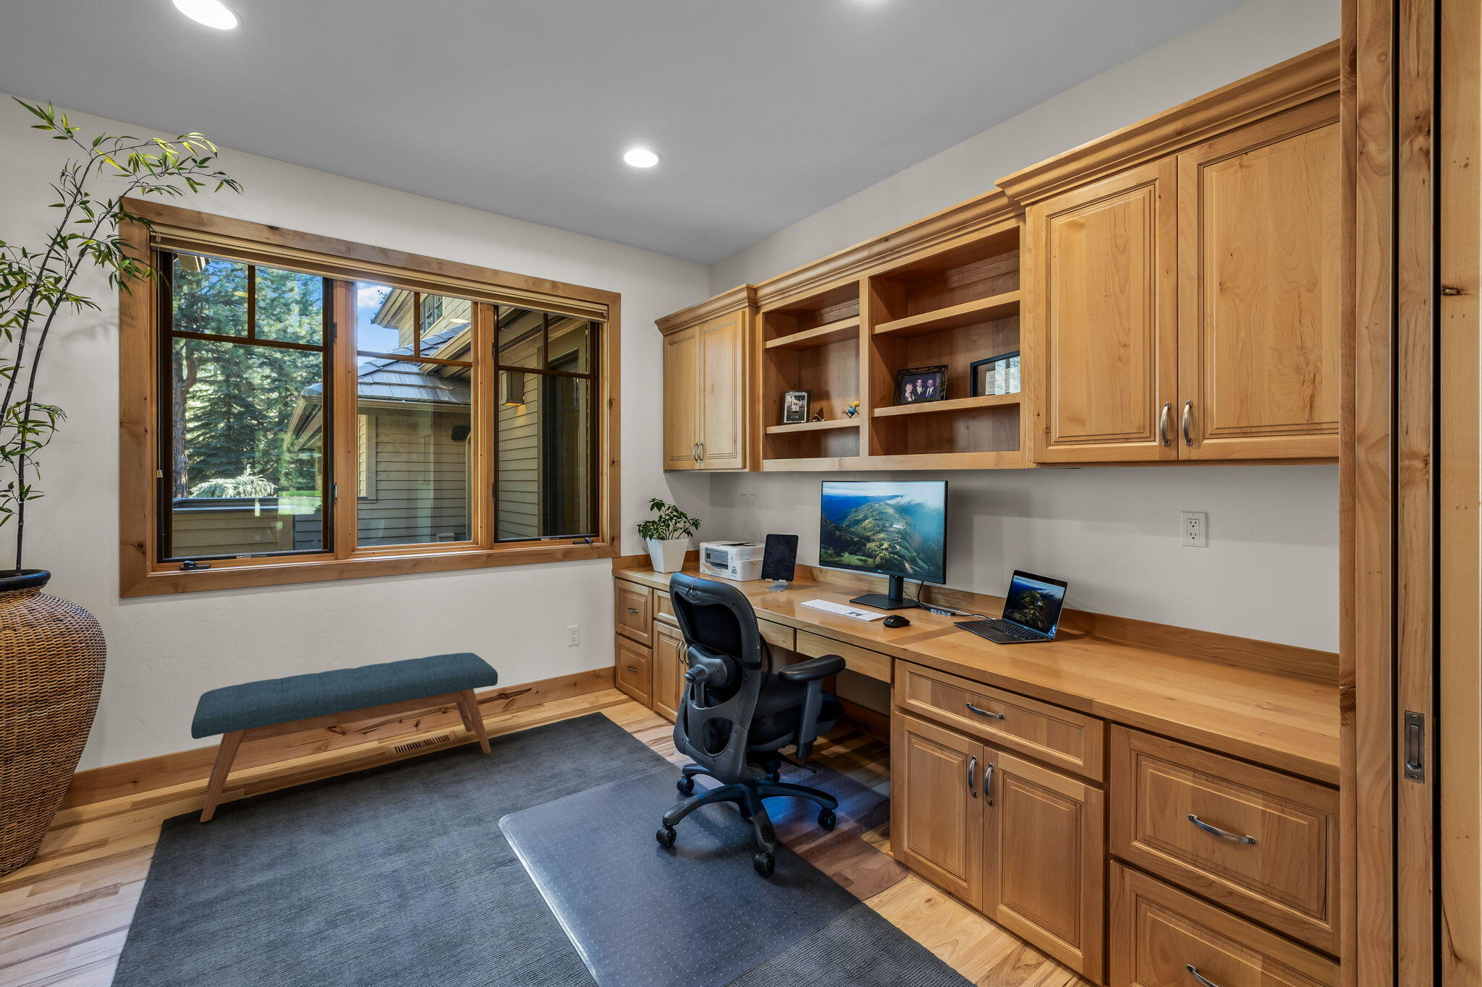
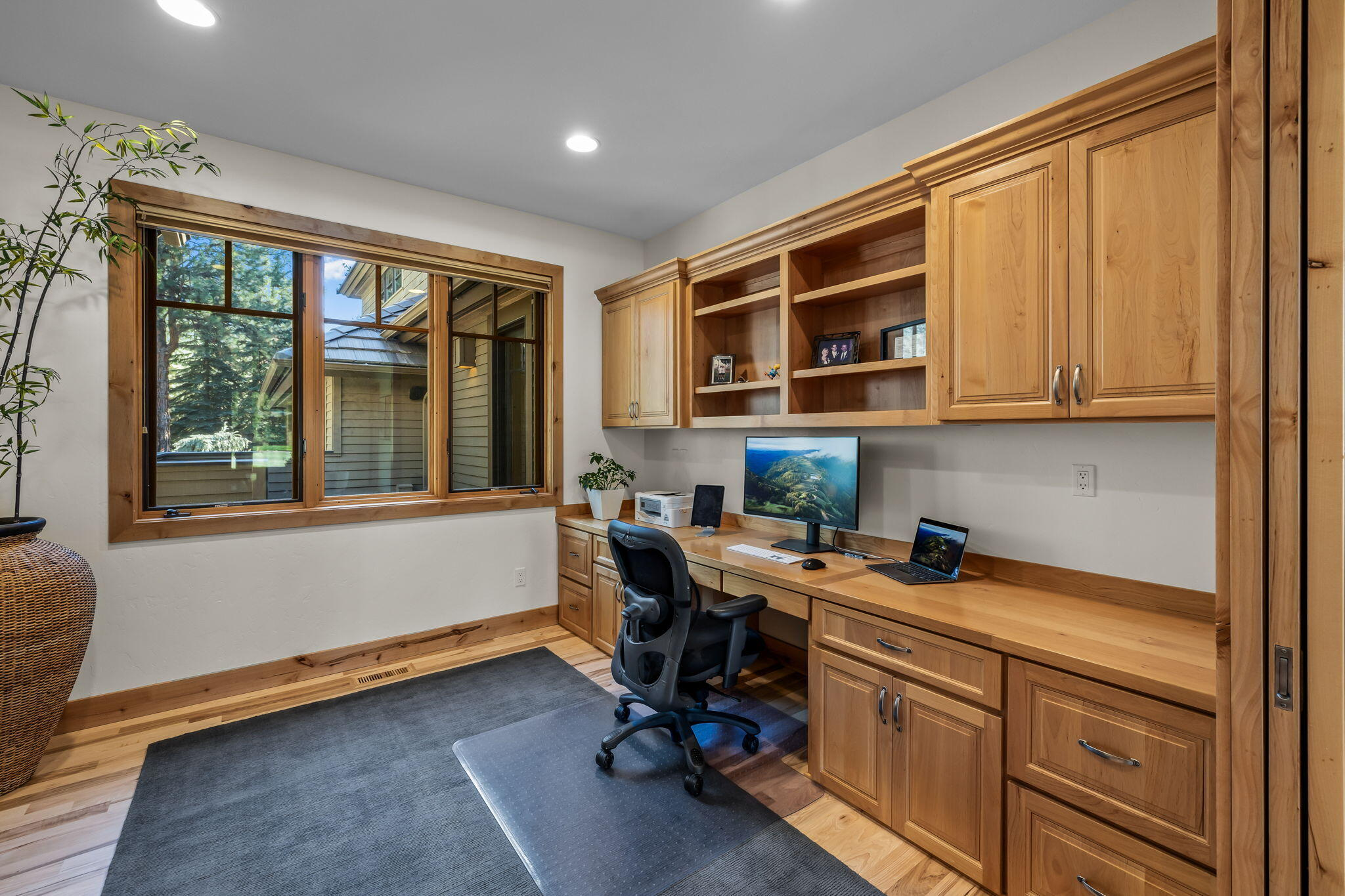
- bench [191,652,498,823]
